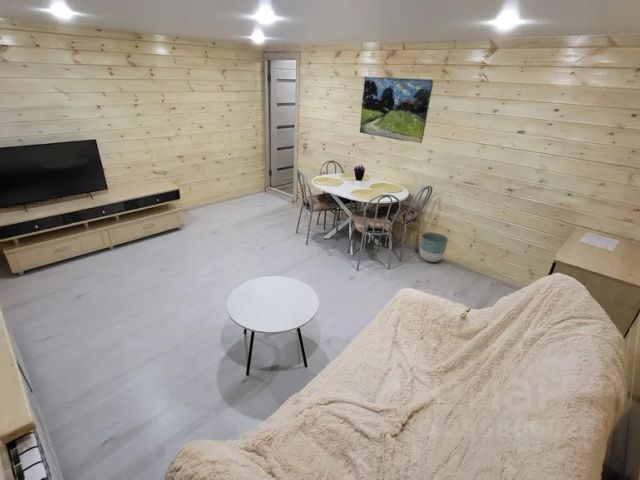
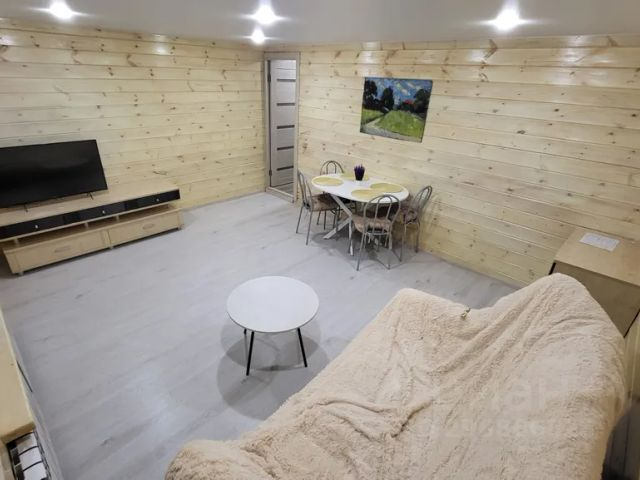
- planter [419,231,449,263]
